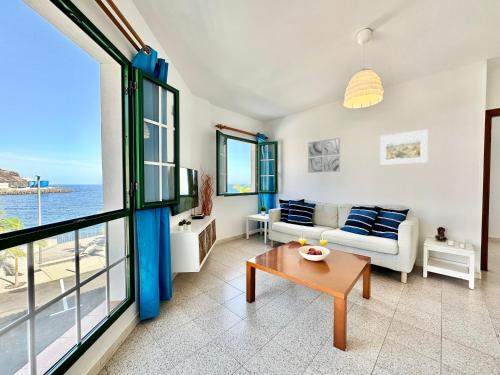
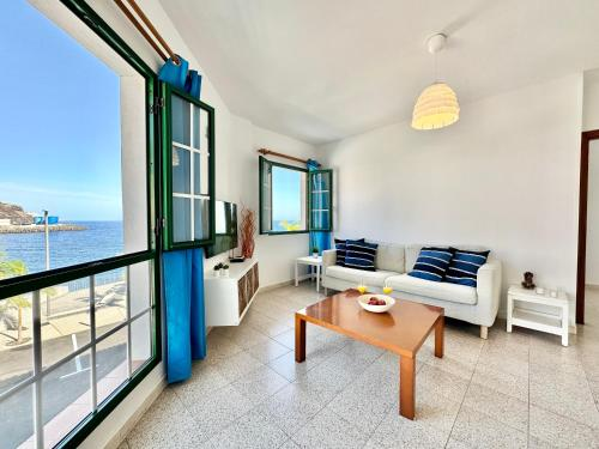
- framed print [379,128,429,166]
- wall art [307,137,341,174]
